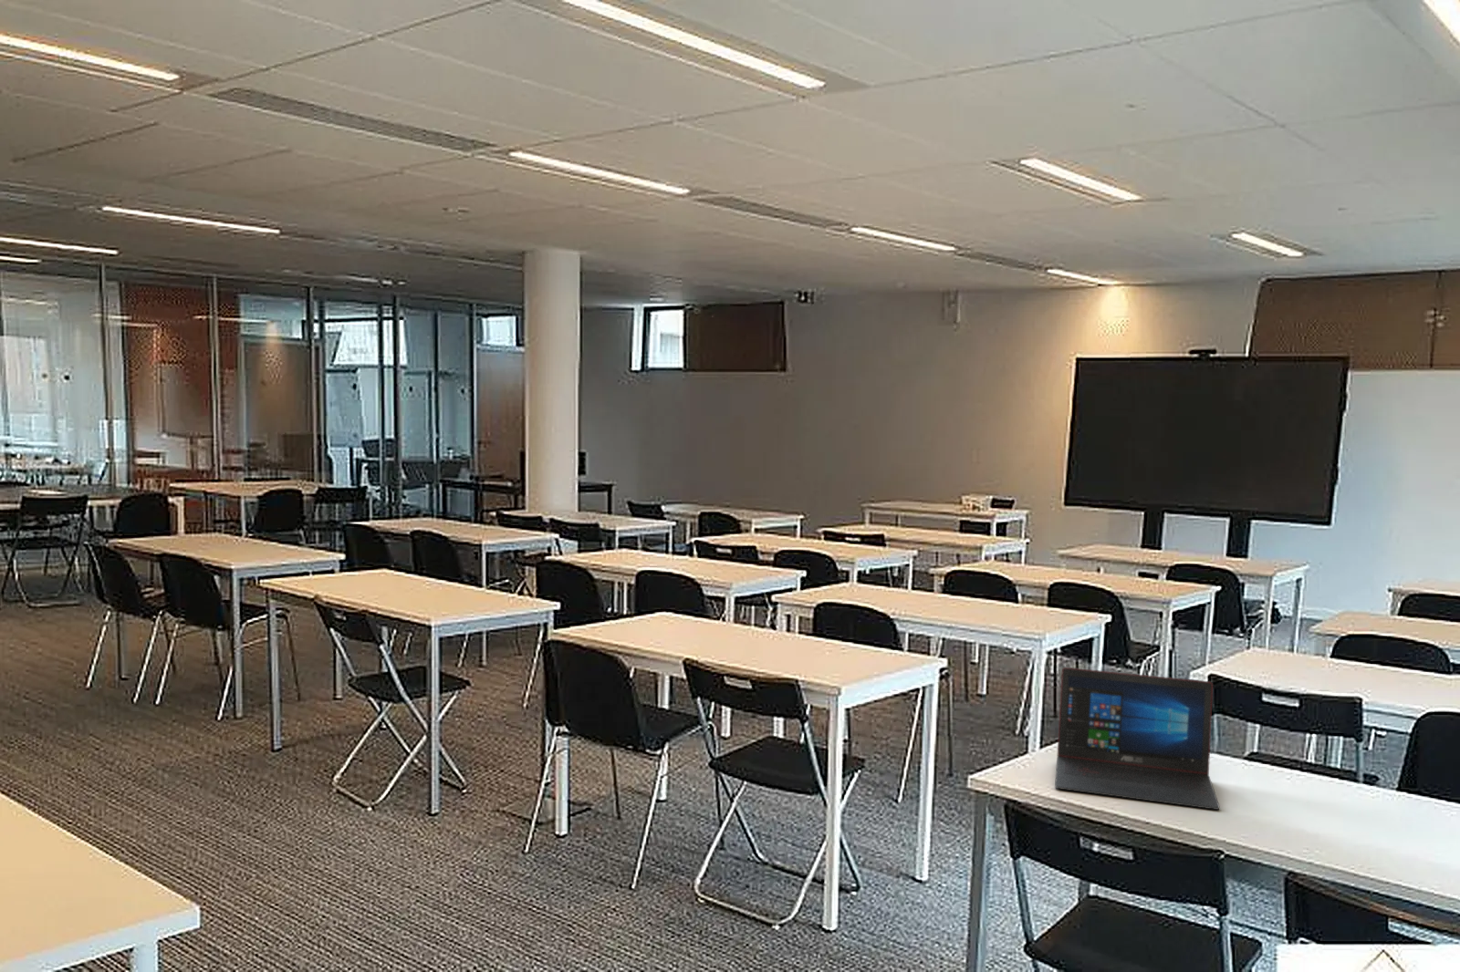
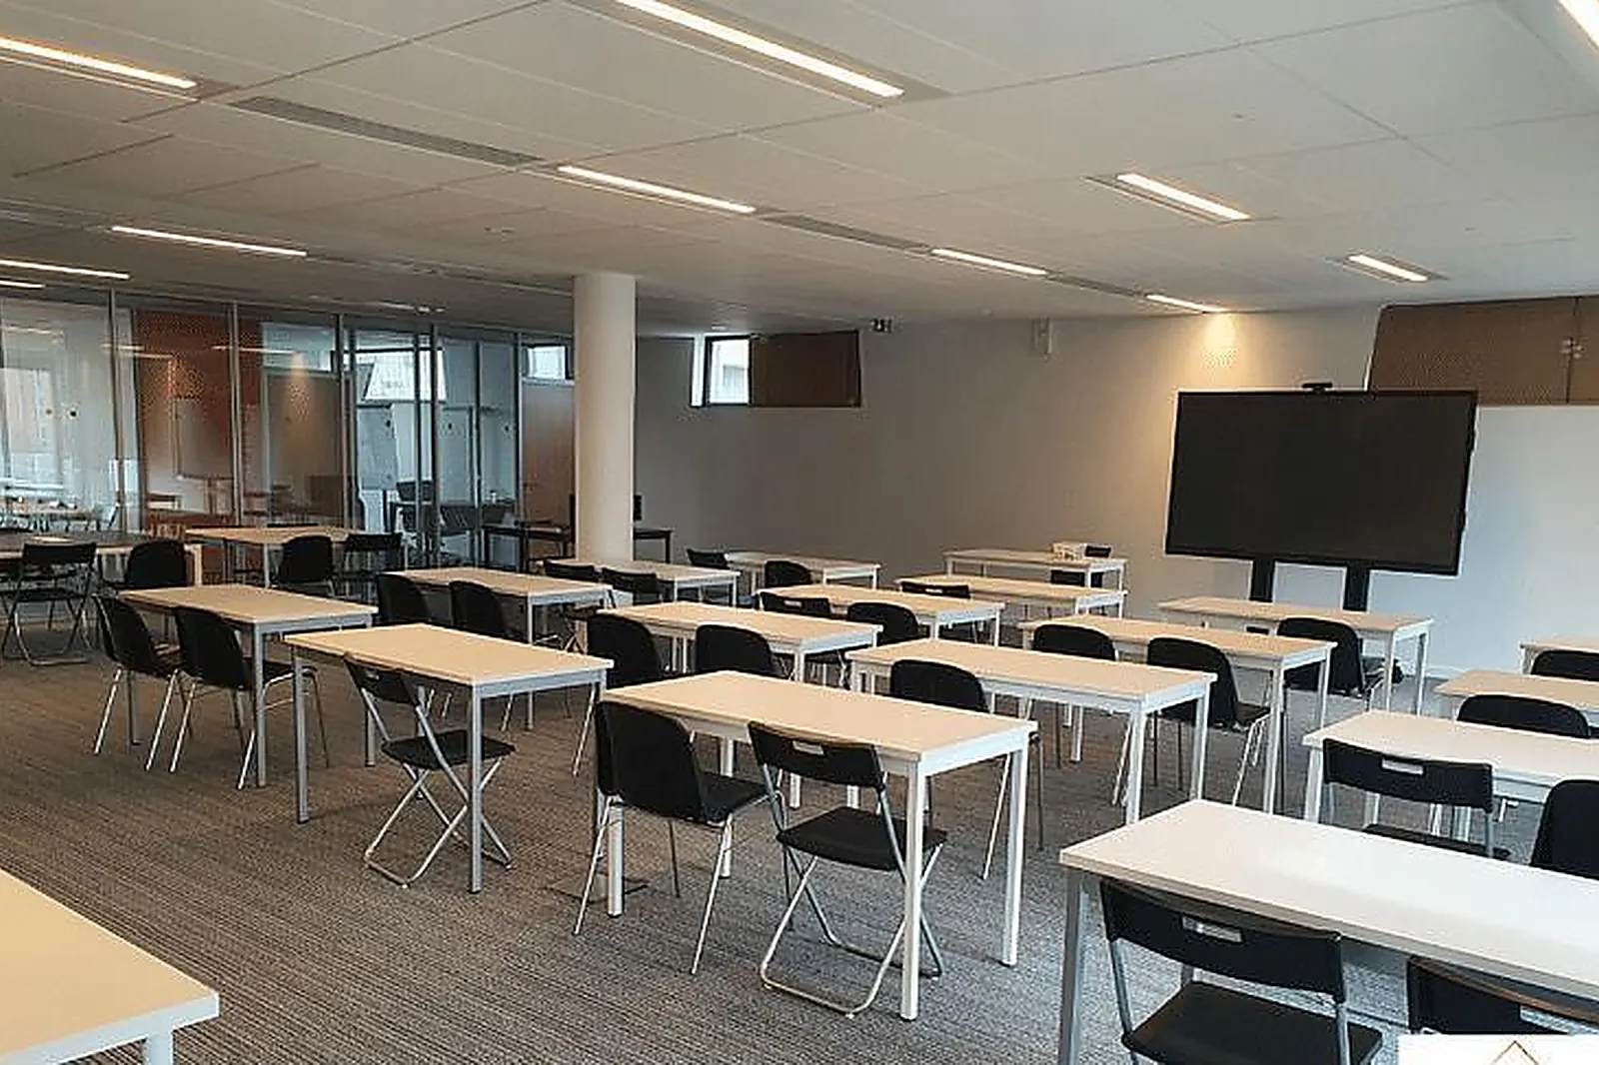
- laptop [1054,666,1221,810]
